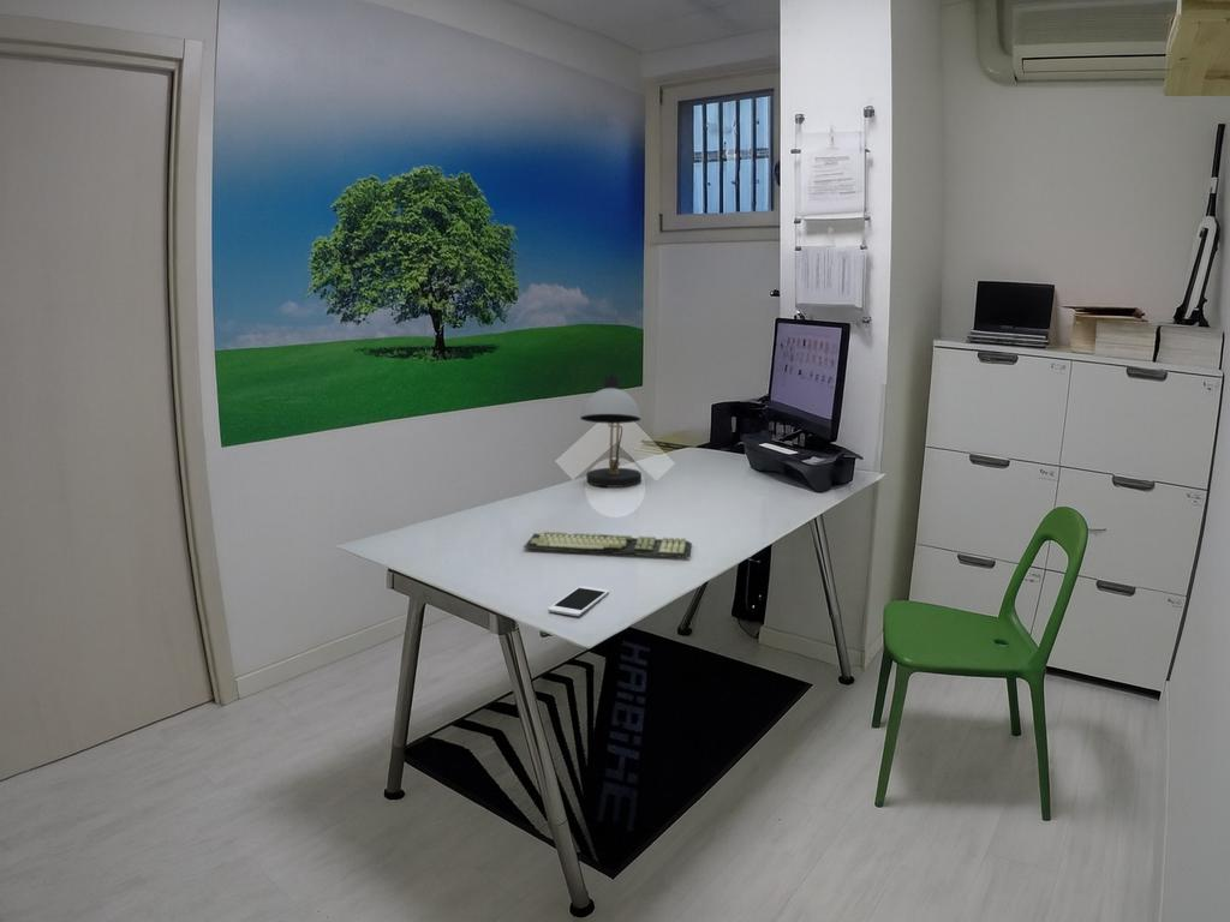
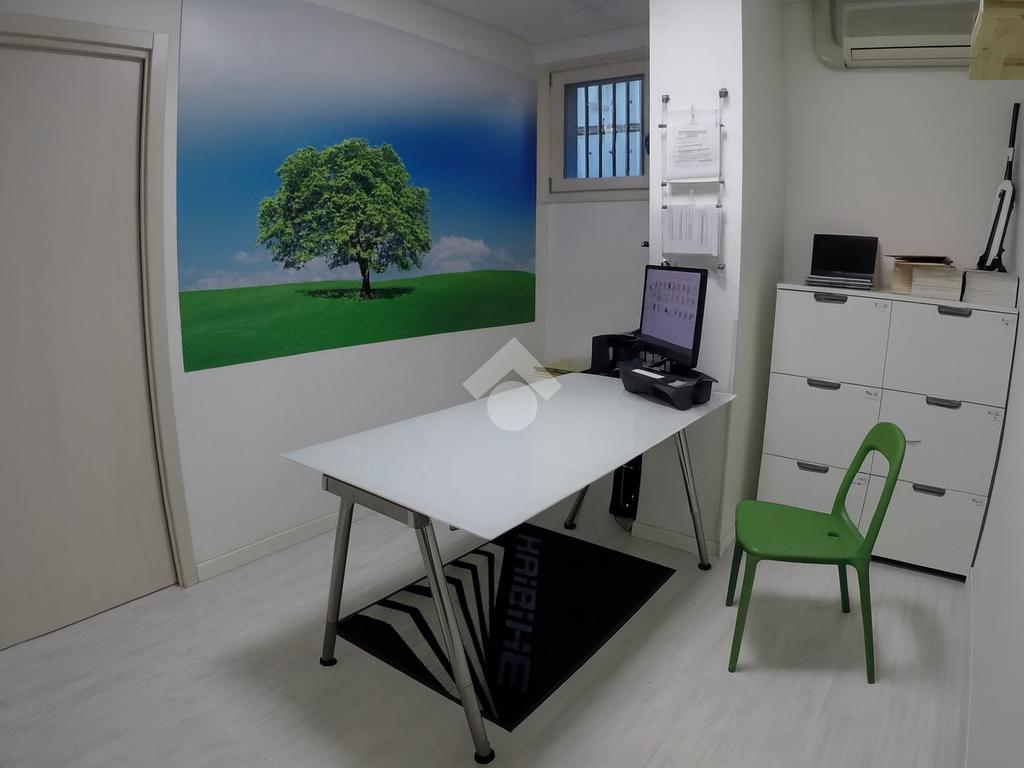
- keyboard [523,531,693,559]
- desk lamp [579,370,643,489]
- cell phone [547,585,610,617]
